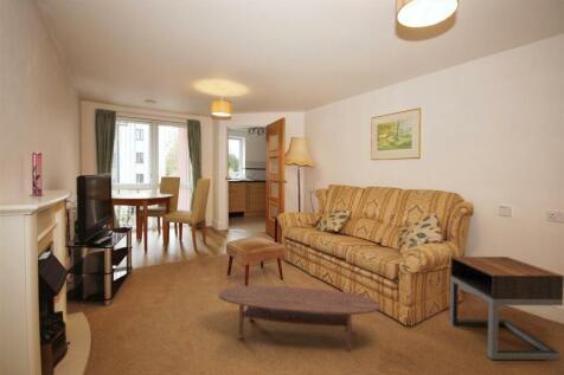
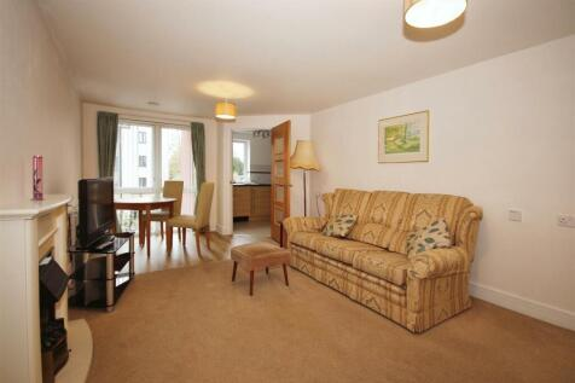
- nightstand [449,256,564,361]
- coffee table [217,285,382,353]
